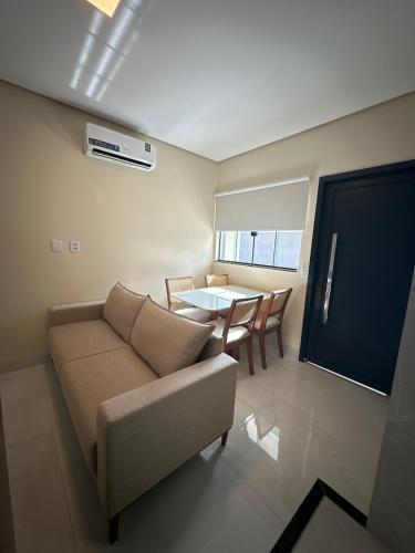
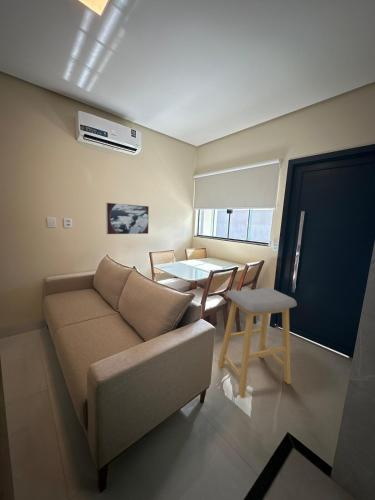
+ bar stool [217,286,298,399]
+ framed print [105,202,150,235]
